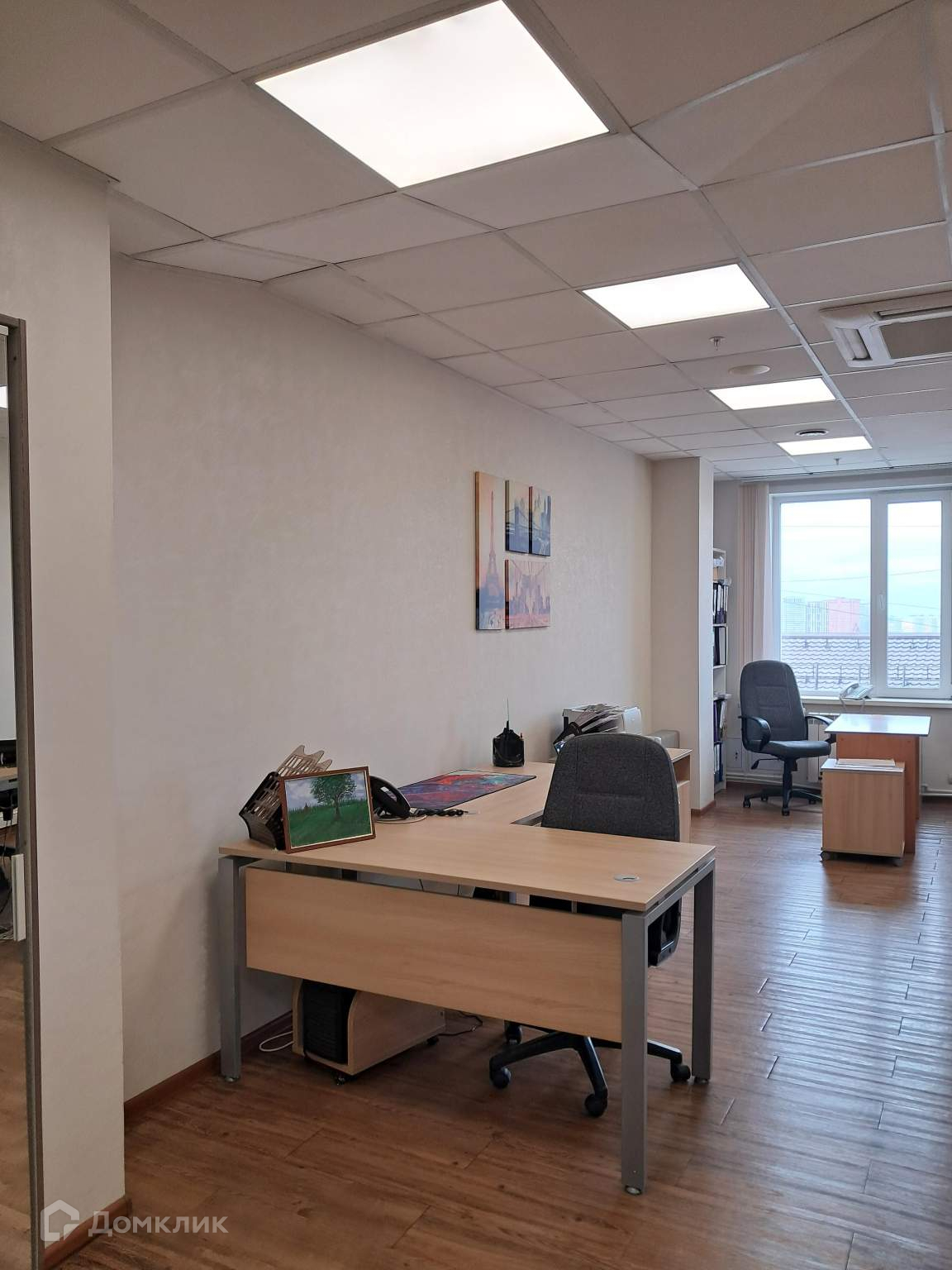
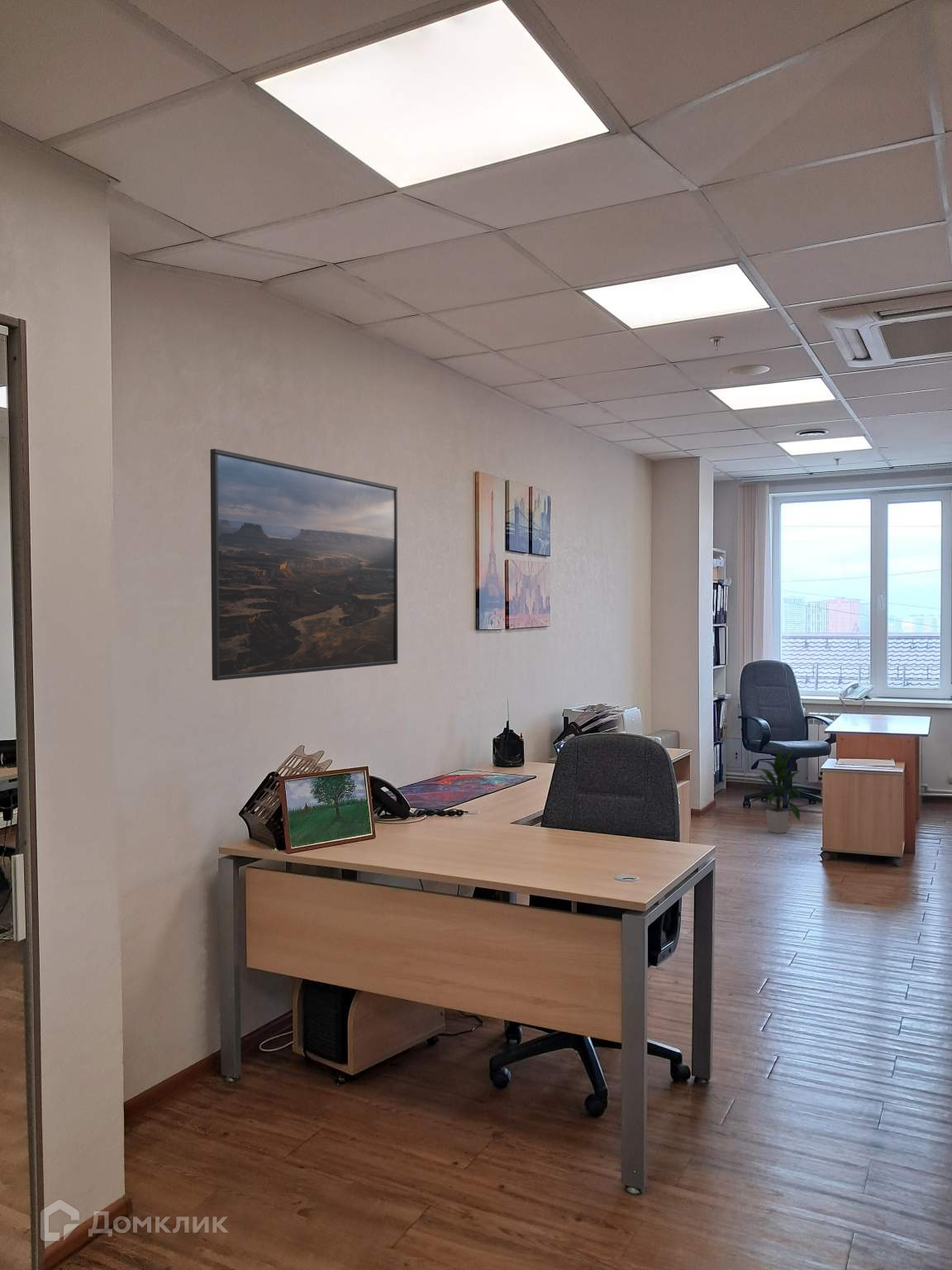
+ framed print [209,448,398,681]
+ indoor plant [744,748,810,834]
